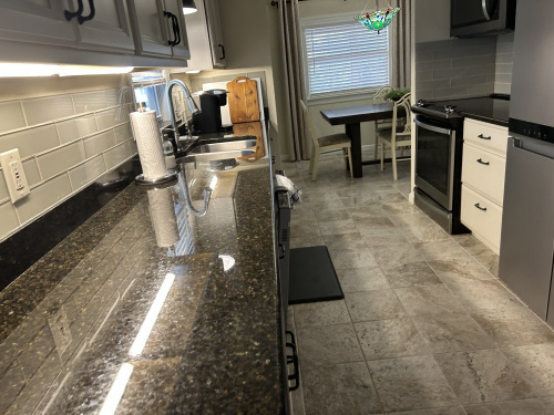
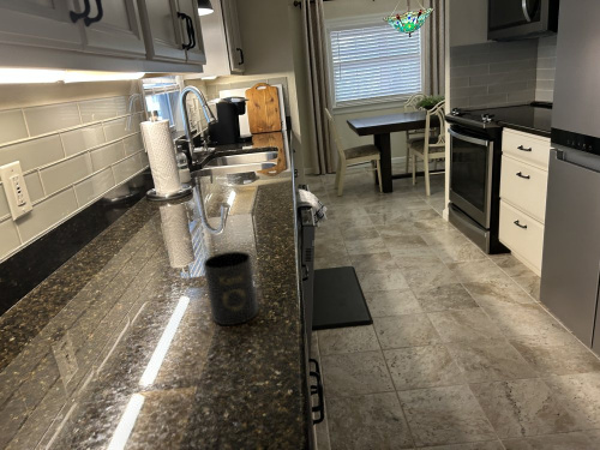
+ mug [202,250,259,326]
